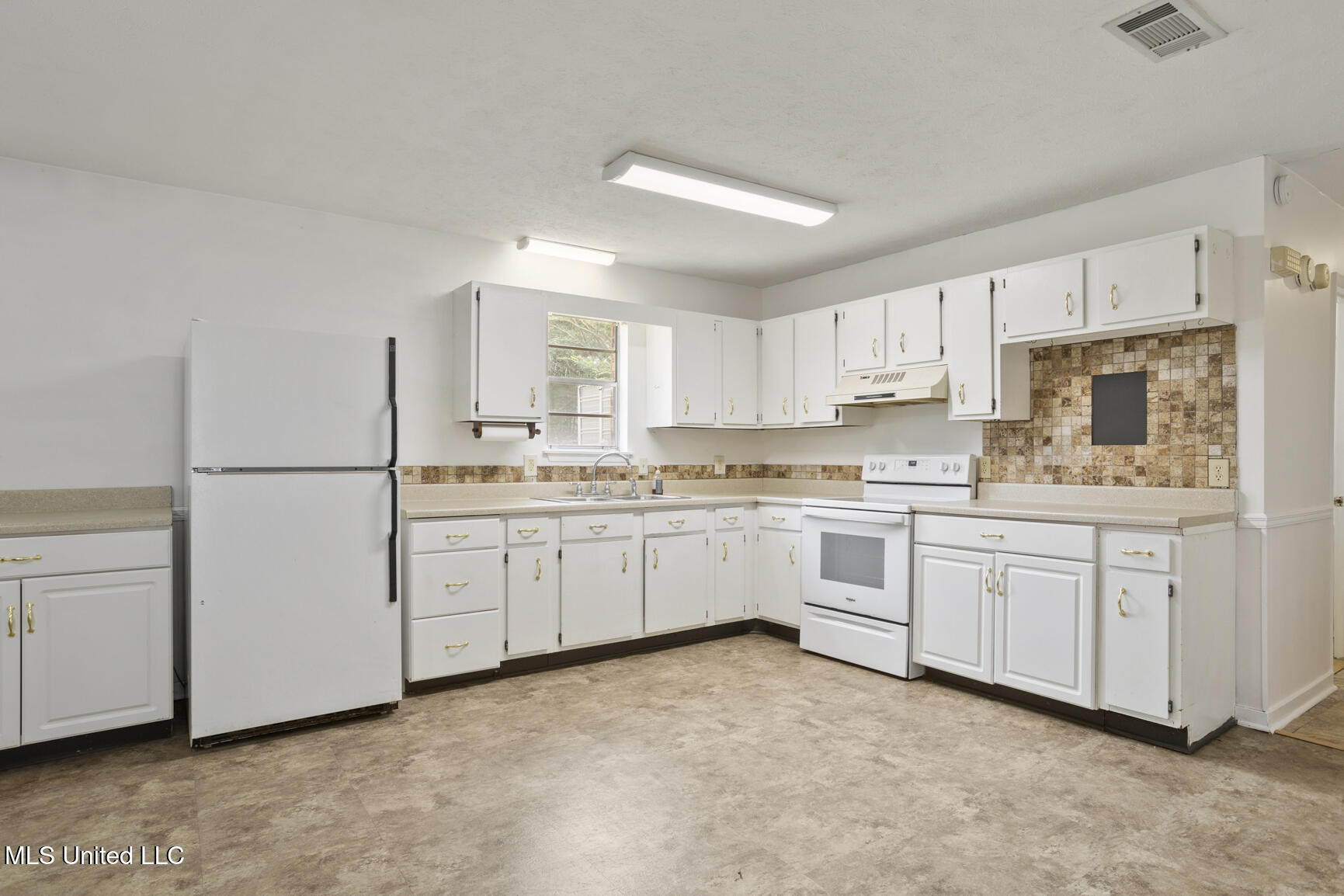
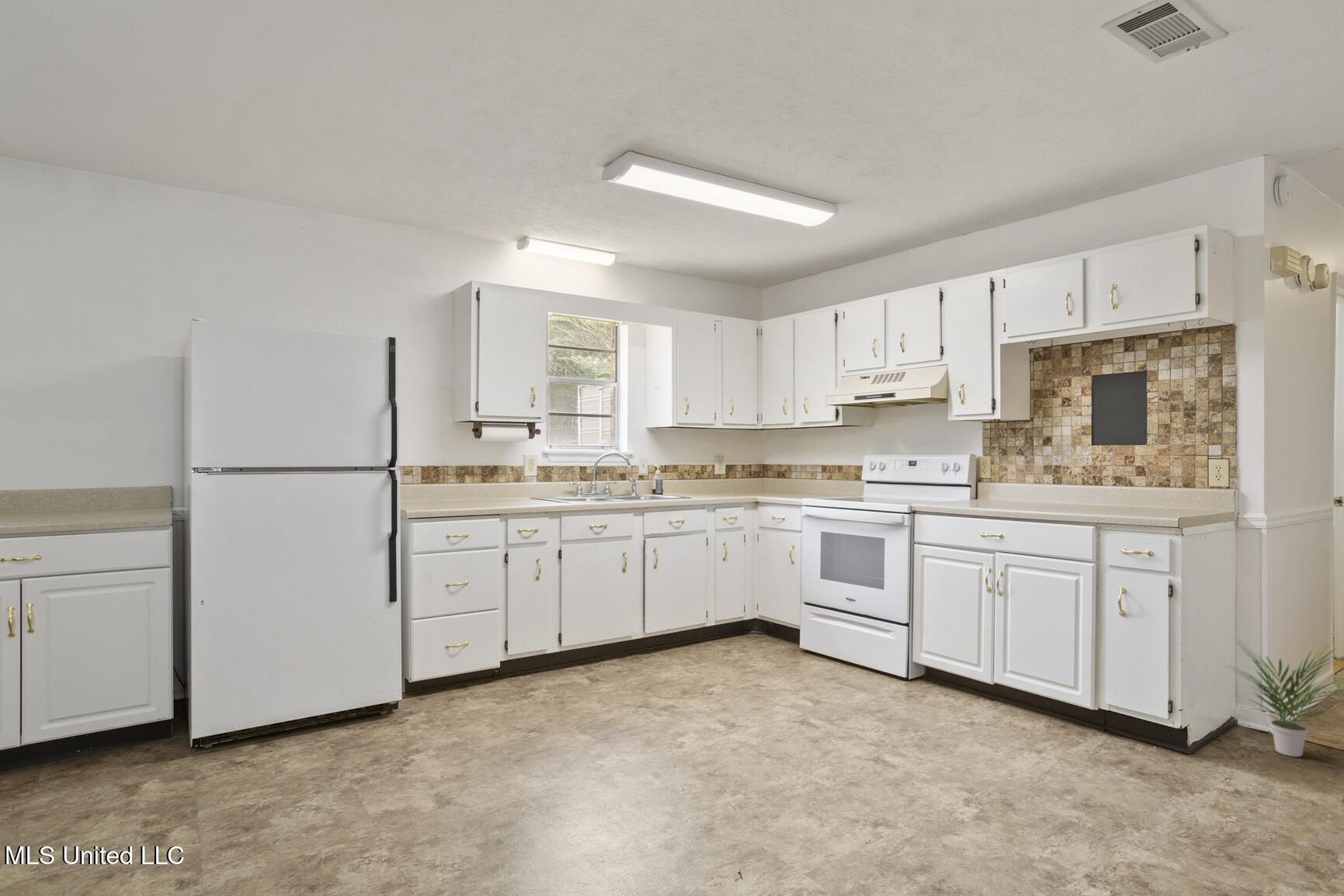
+ potted plant [1224,637,1344,758]
